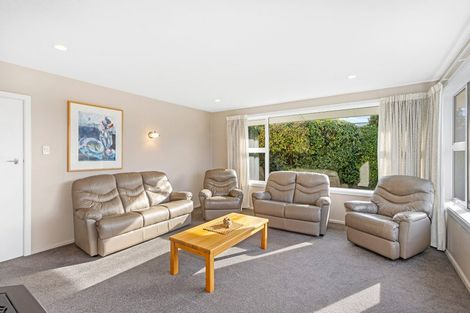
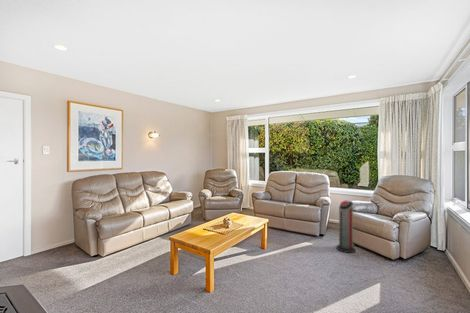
+ air purifier [335,200,357,254]
